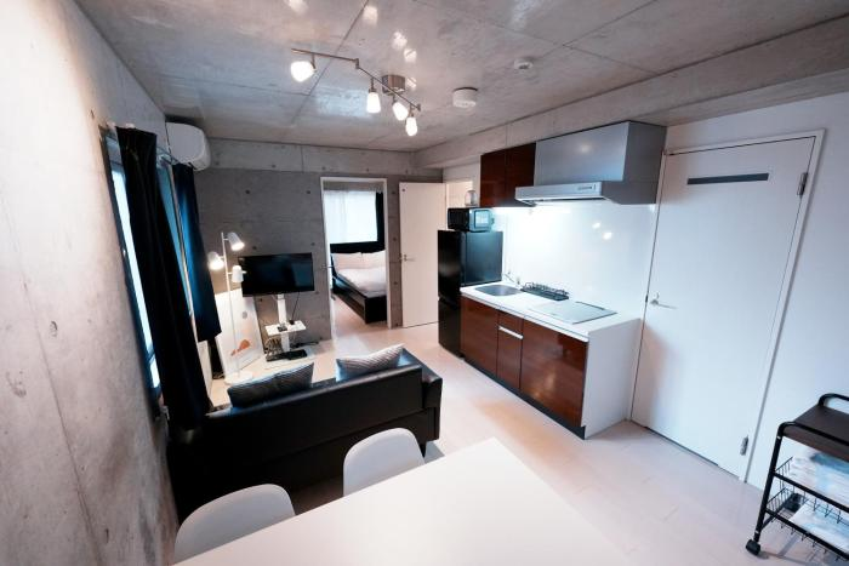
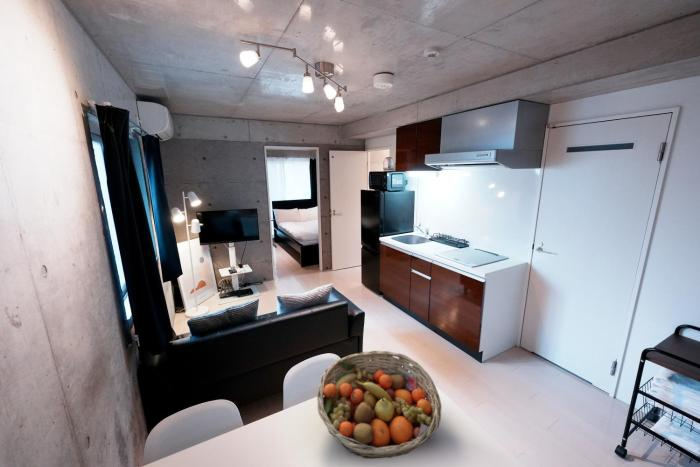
+ fruit basket [316,350,442,460]
